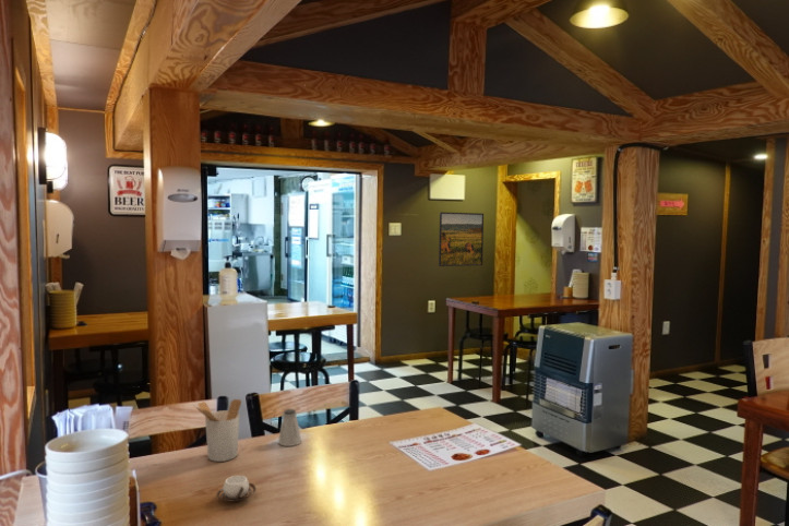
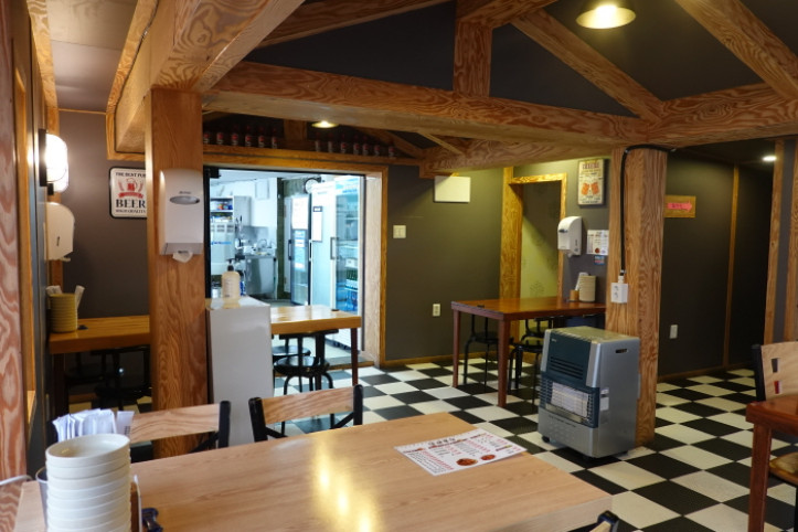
- saltshaker [277,408,302,447]
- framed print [438,211,485,267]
- utensil holder [192,398,242,463]
- cup [216,475,258,502]
